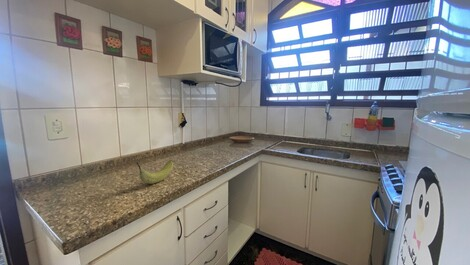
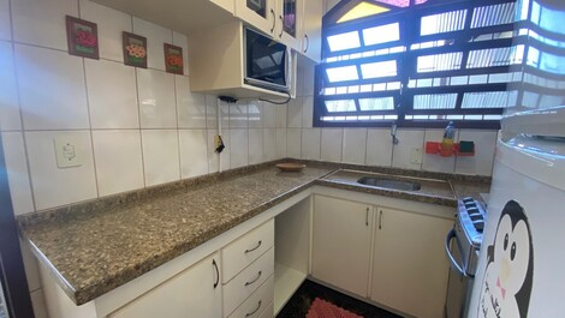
- fruit [135,159,174,185]
